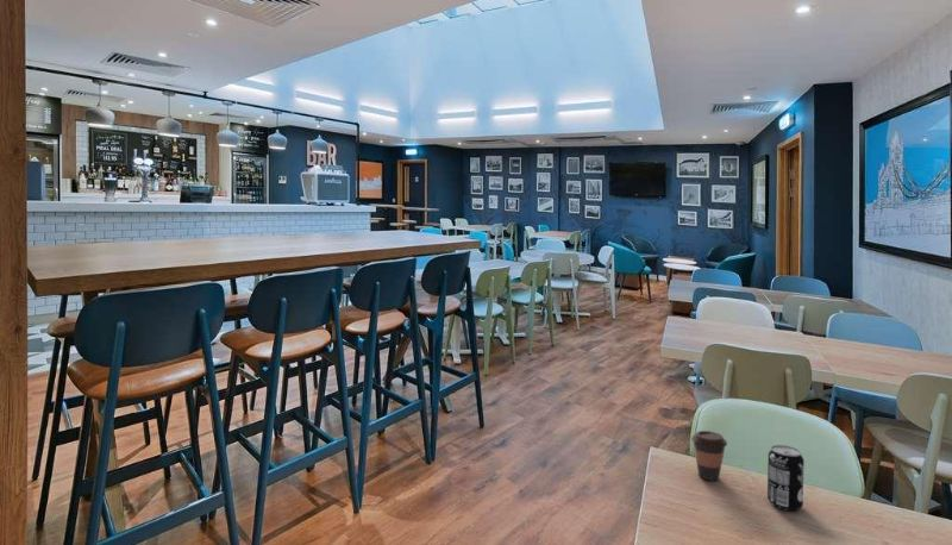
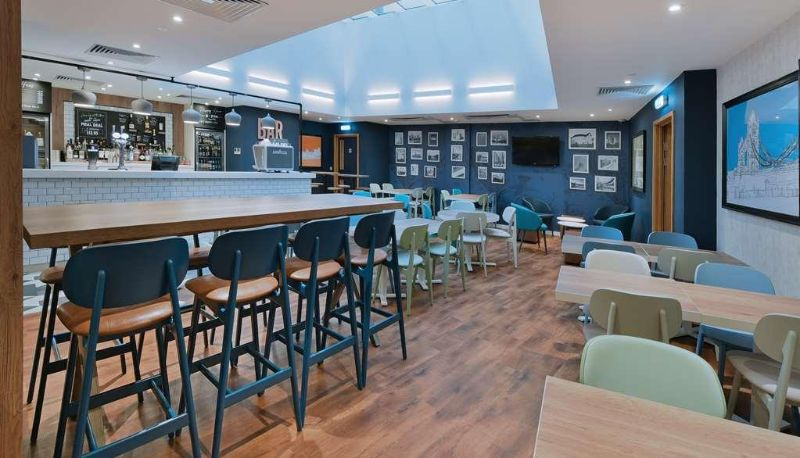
- beverage can [766,444,806,512]
- coffee cup [690,430,728,482]
